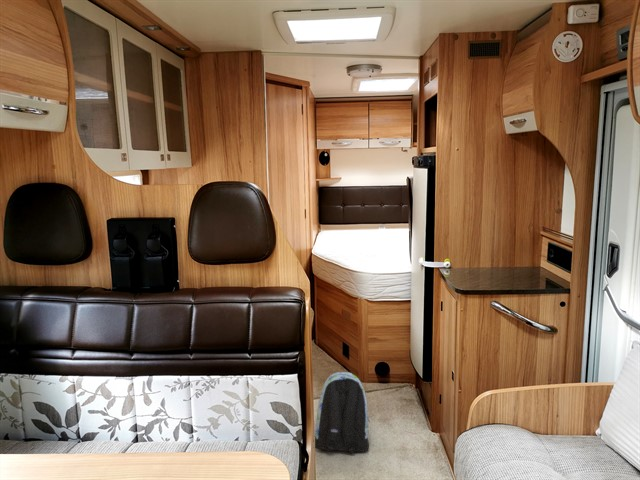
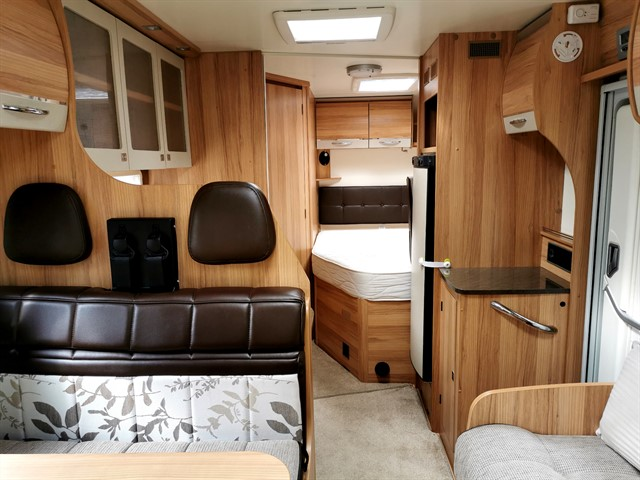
- backpack [314,371,371,454]
